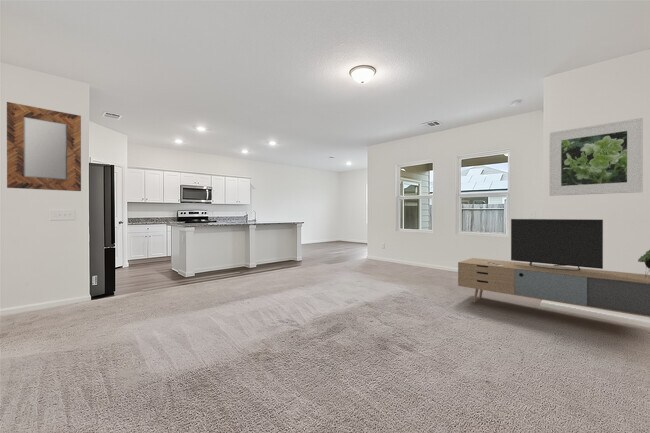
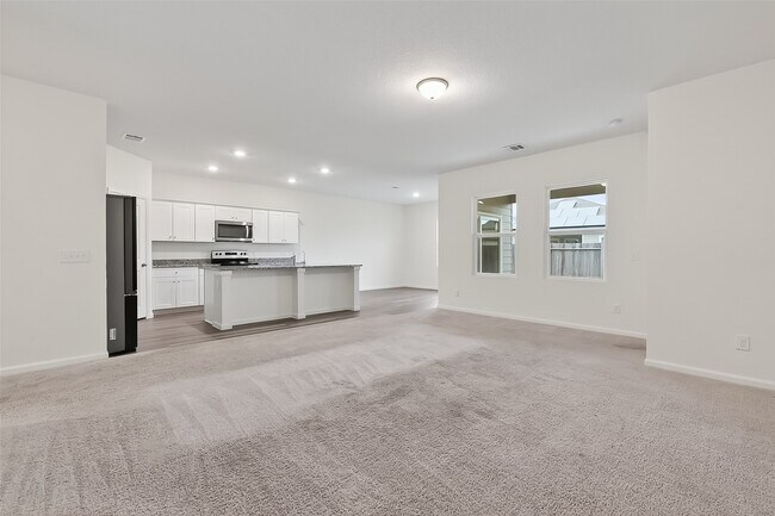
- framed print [548,117,644,197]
- media console [457,218,650,318]
- home mirror [6,101,82,192]
